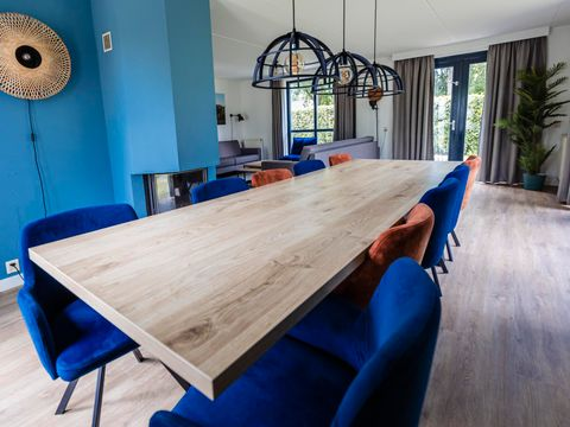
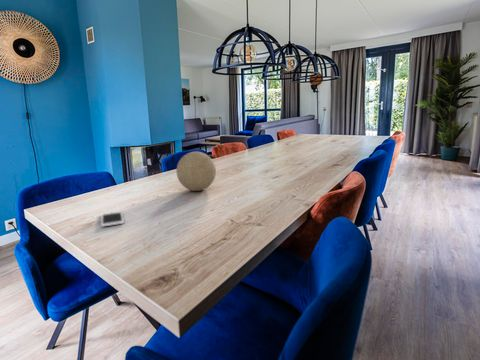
+ decorative ball [176,151,217,192]
+ cell phone [100,210,125,228]
